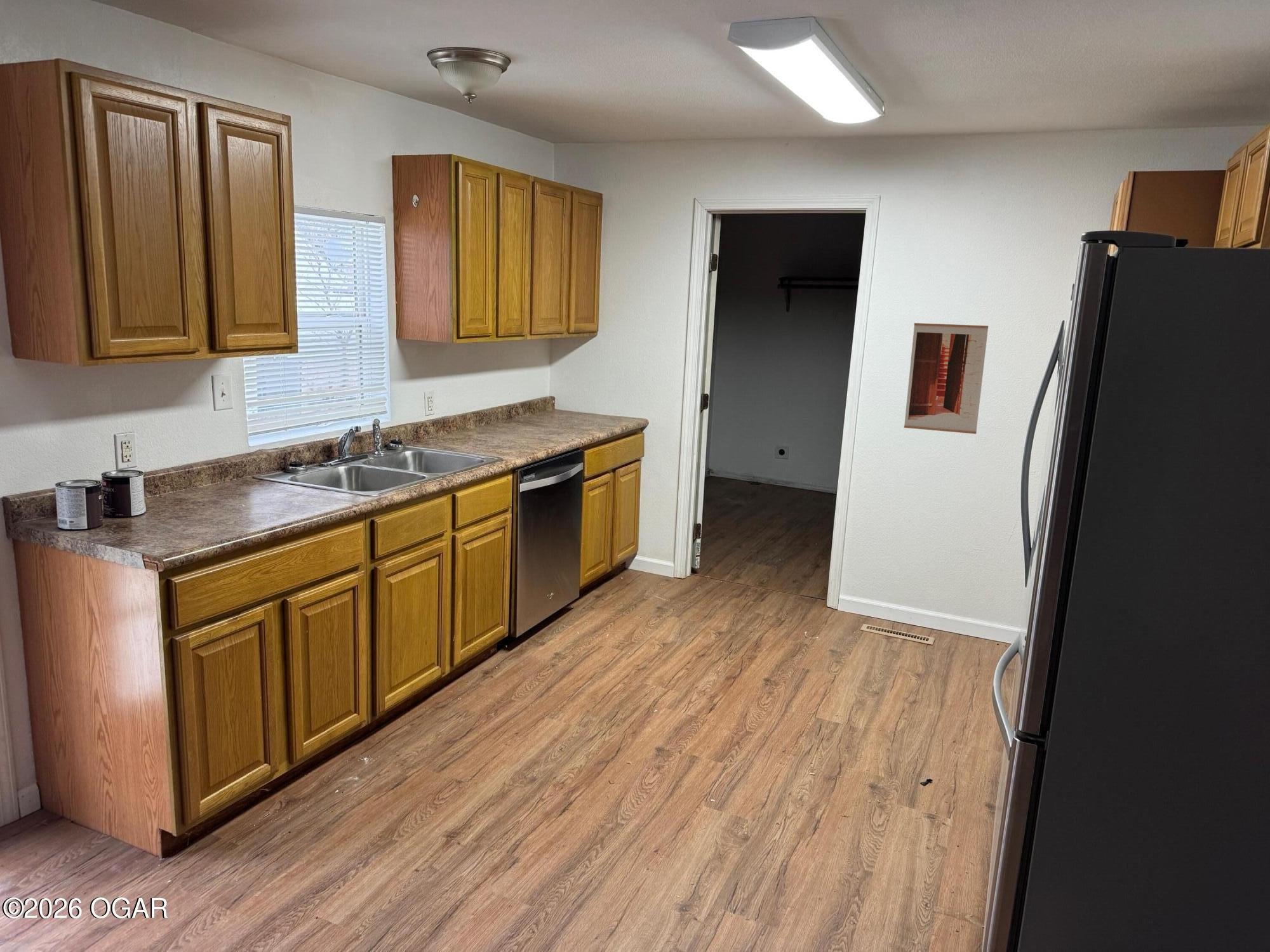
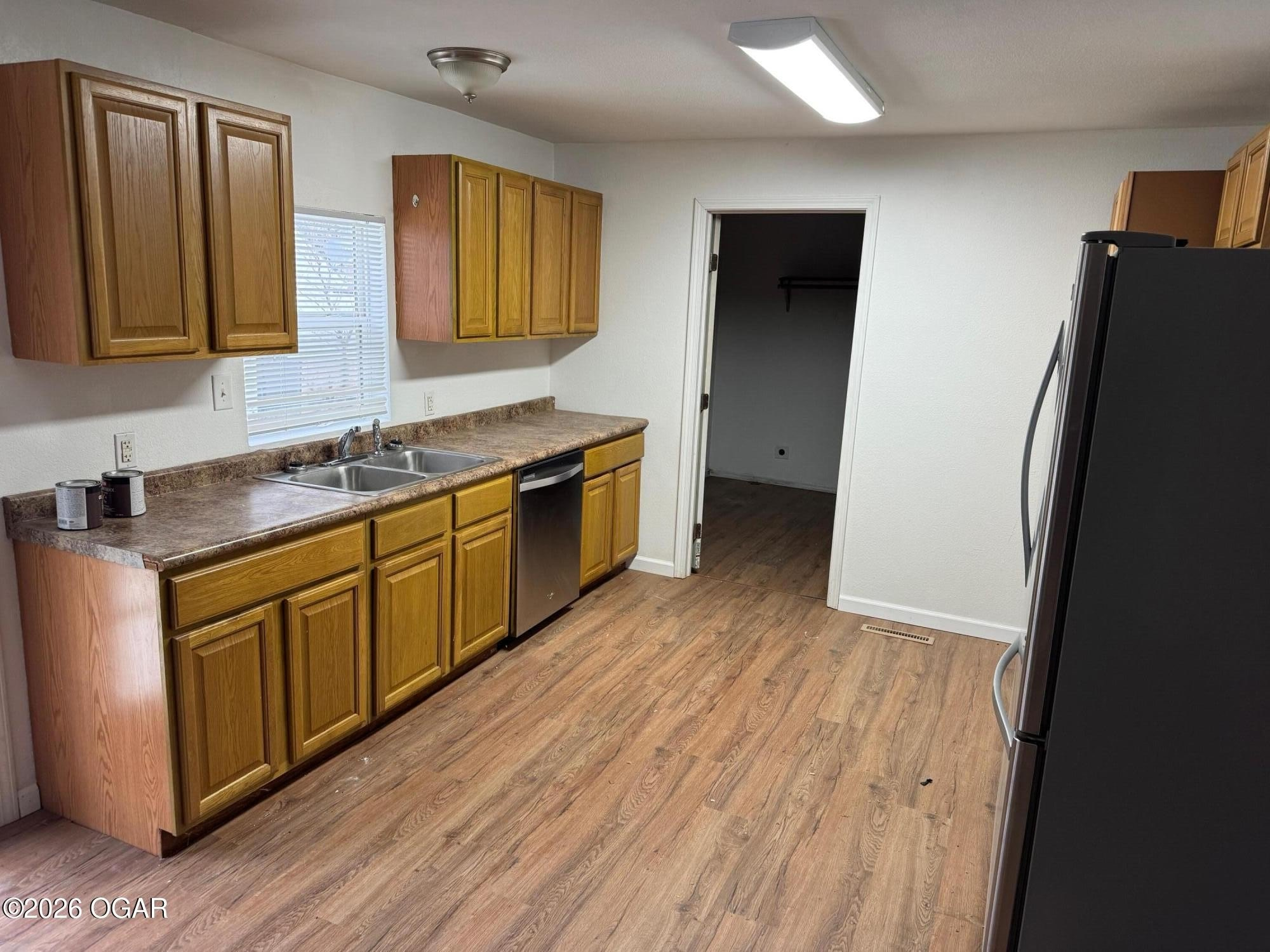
- wall art [904,322,989,435]
